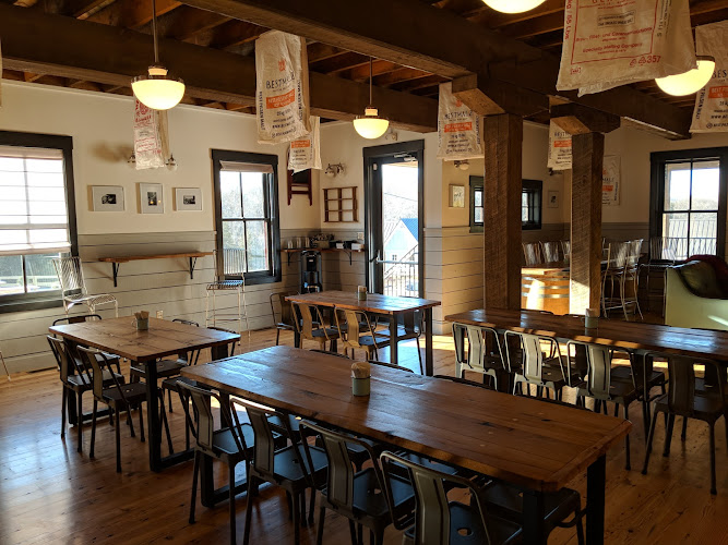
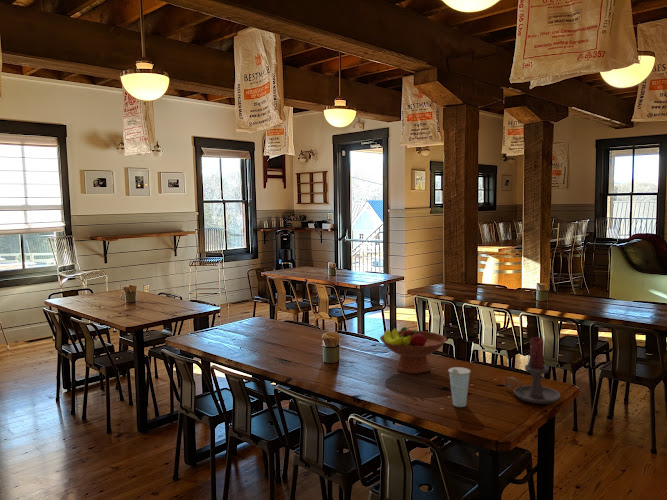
+ candle holder [504,336,561,405]
+ cup [447,366,472,408]
+ fruit bowl [379,326,448,374]
